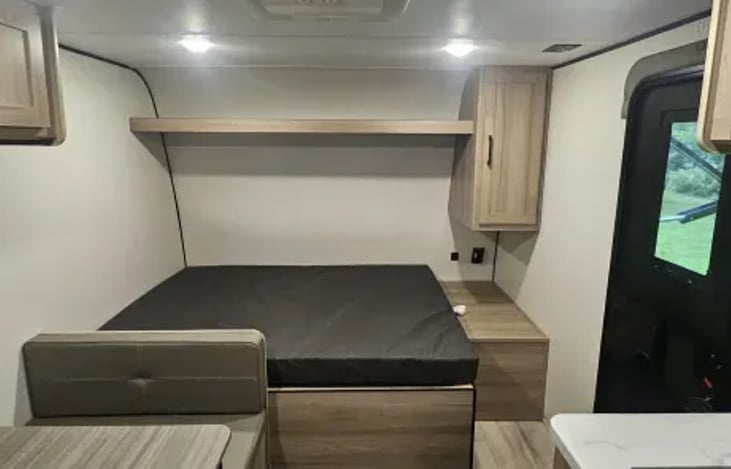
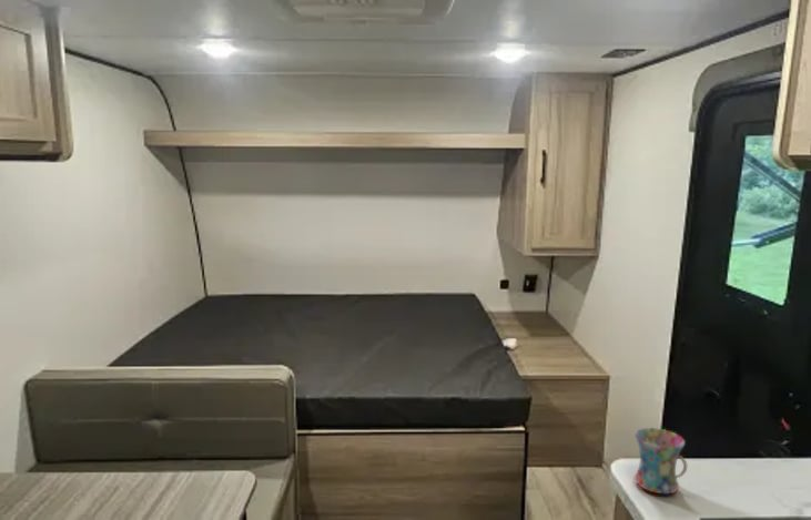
+ mug [633,427,688,496]
